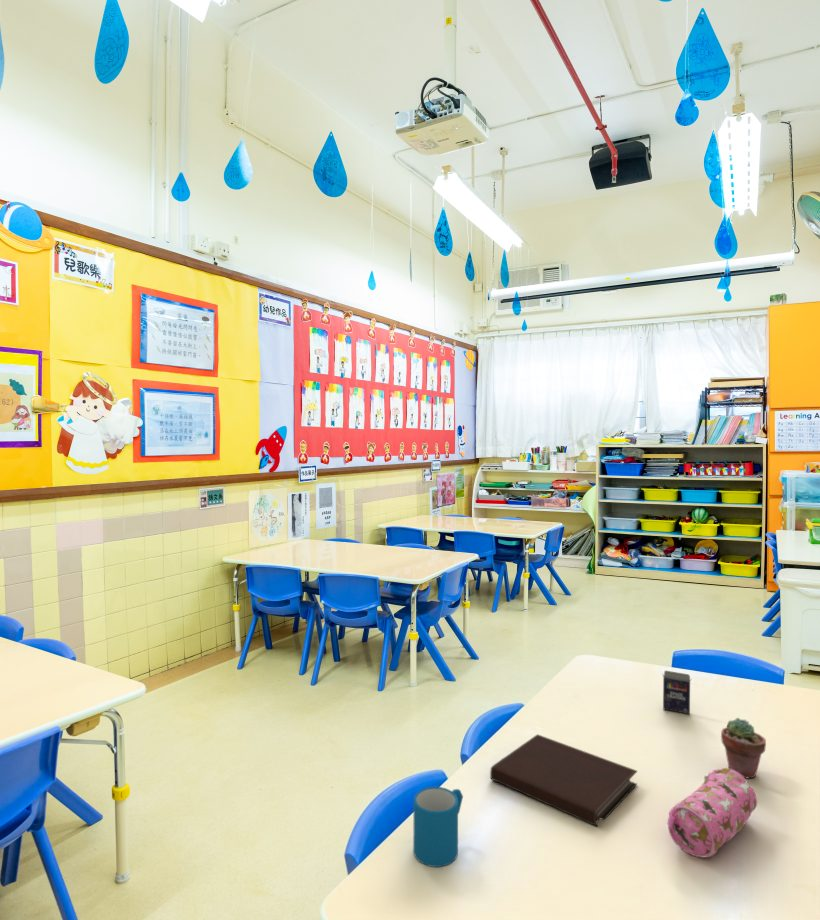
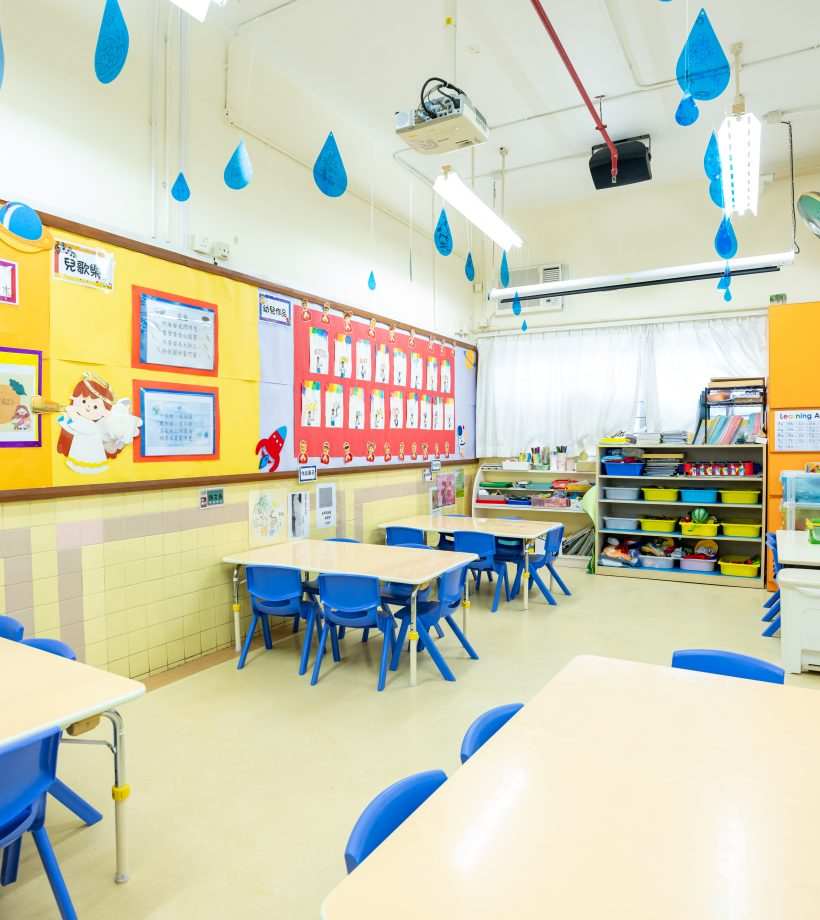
- pencil case [666,767,758,858]
- notebook [489,733,638,828]
- mug [412,786,464,868]
- potted succulent [720,717,767,779]
- crayon box [661,670,692,715]
